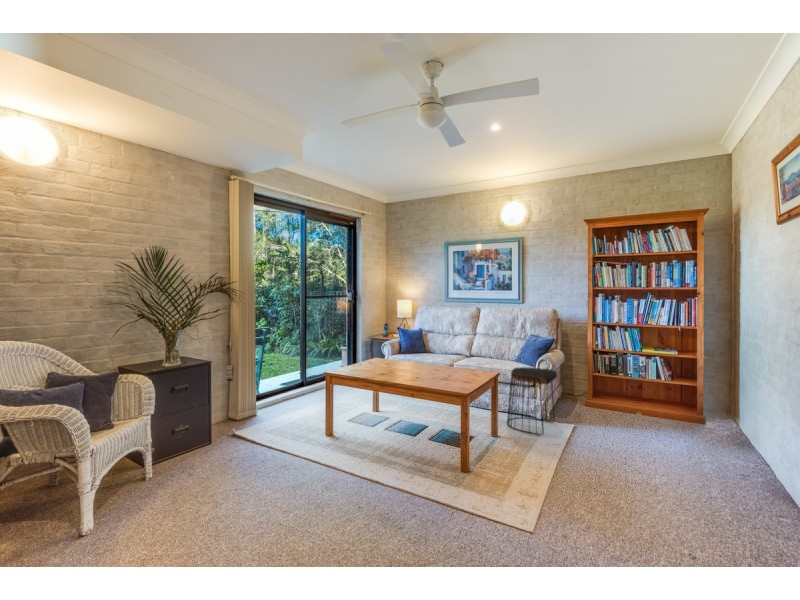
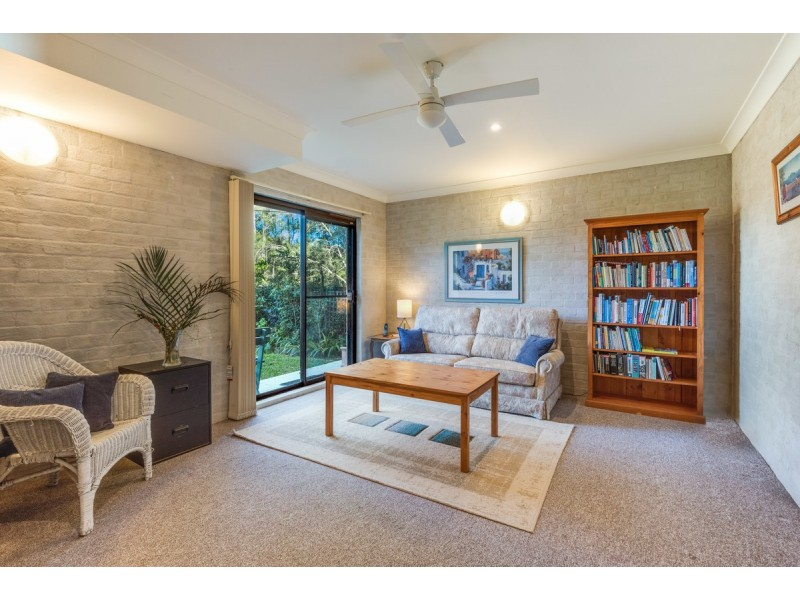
- stool [506,366,558,436]
